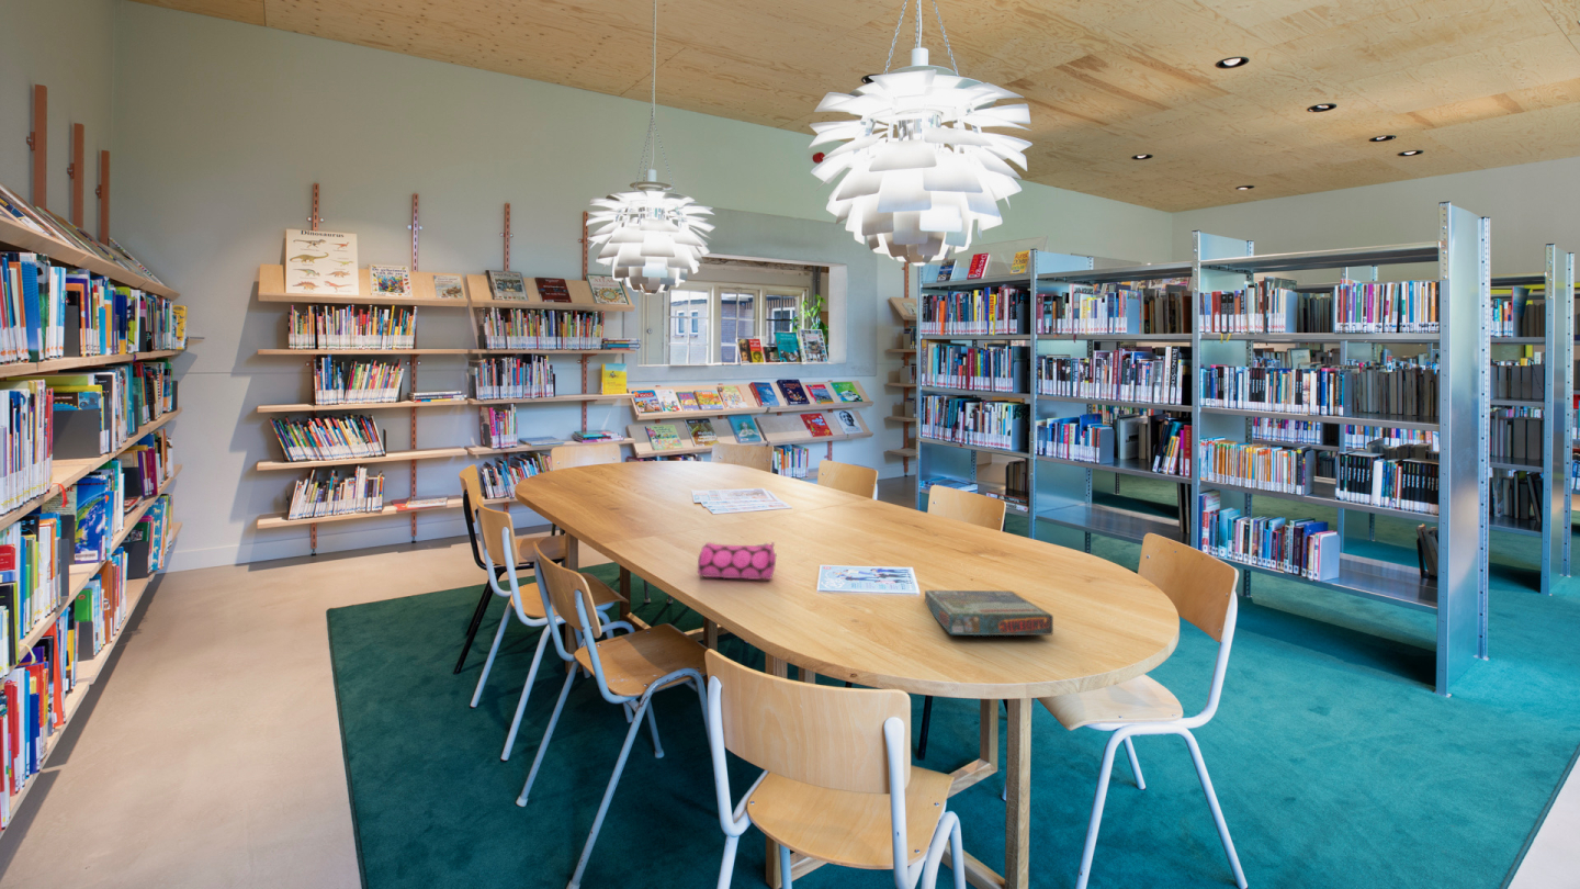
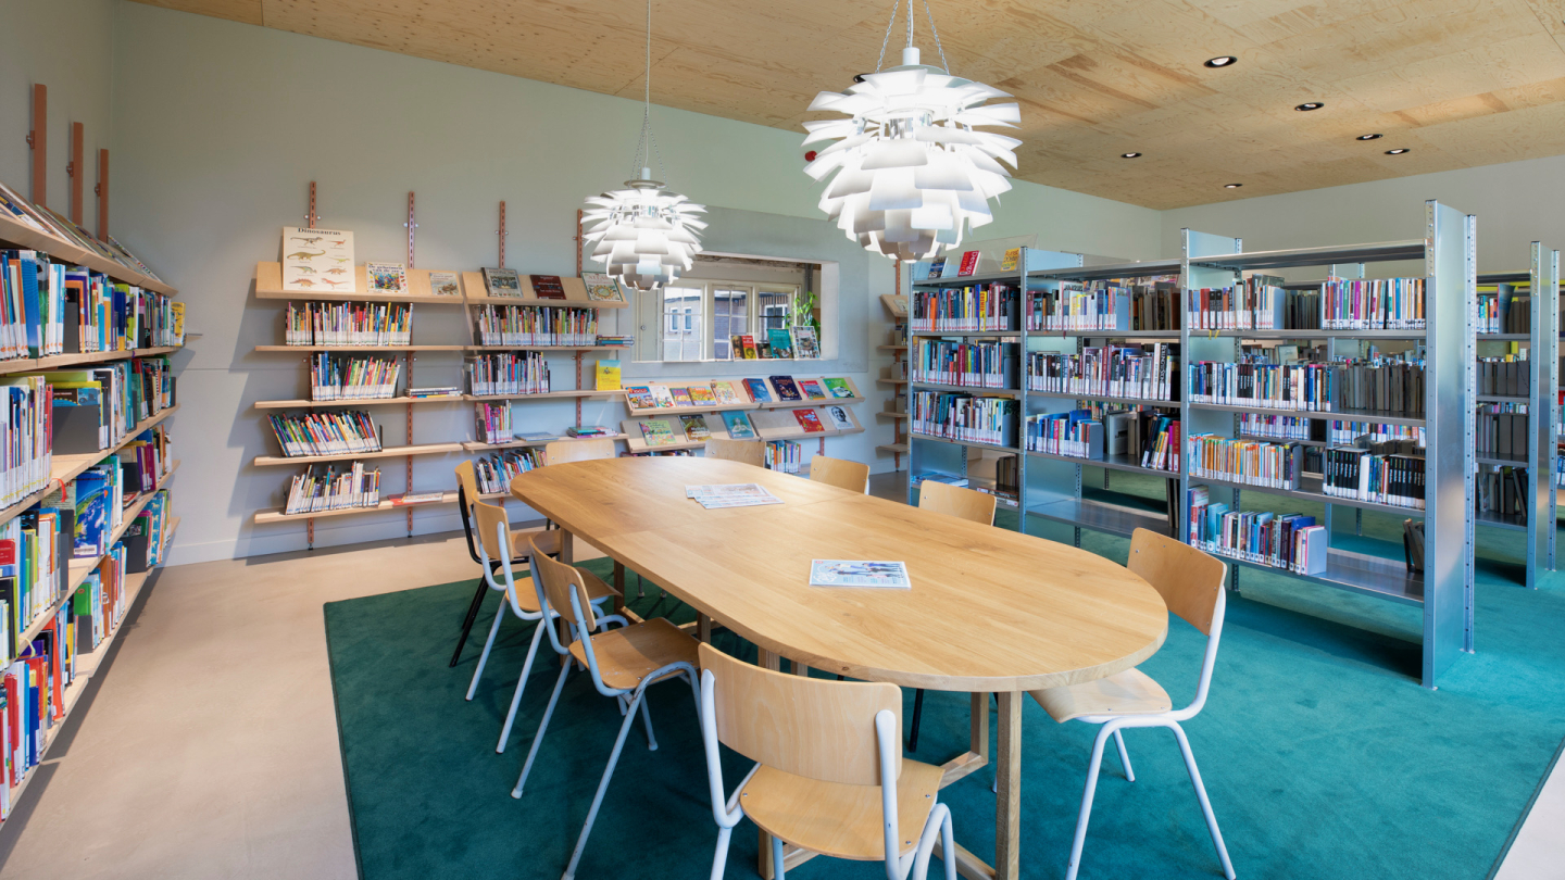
- board game [924,589,1054,637]
- pencil case [697,541,778,581]
